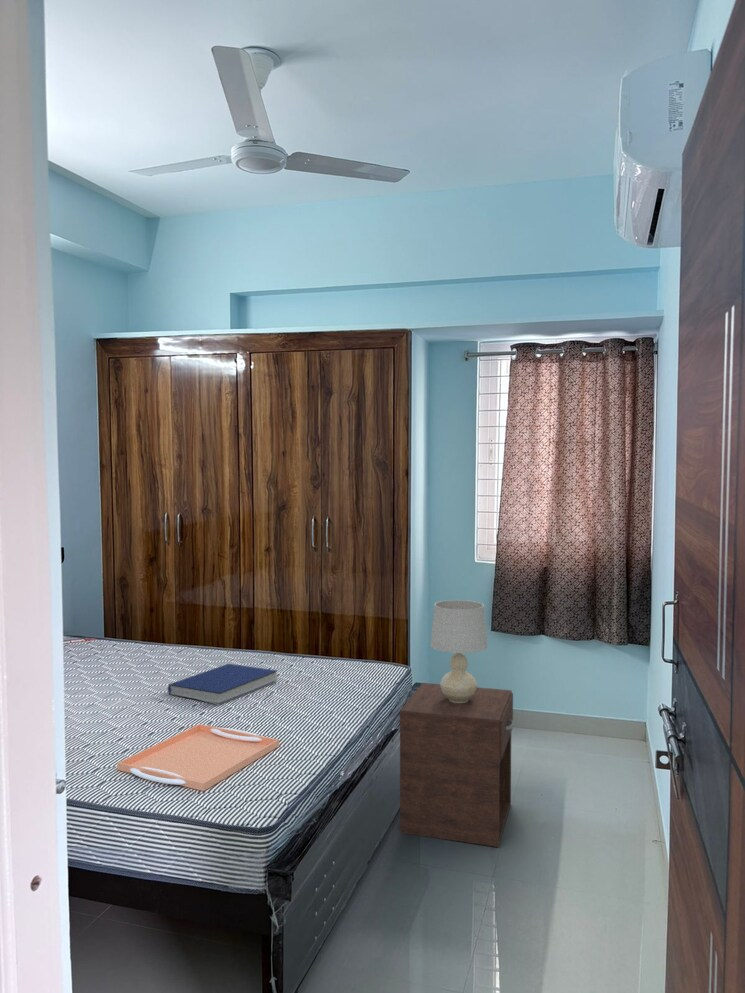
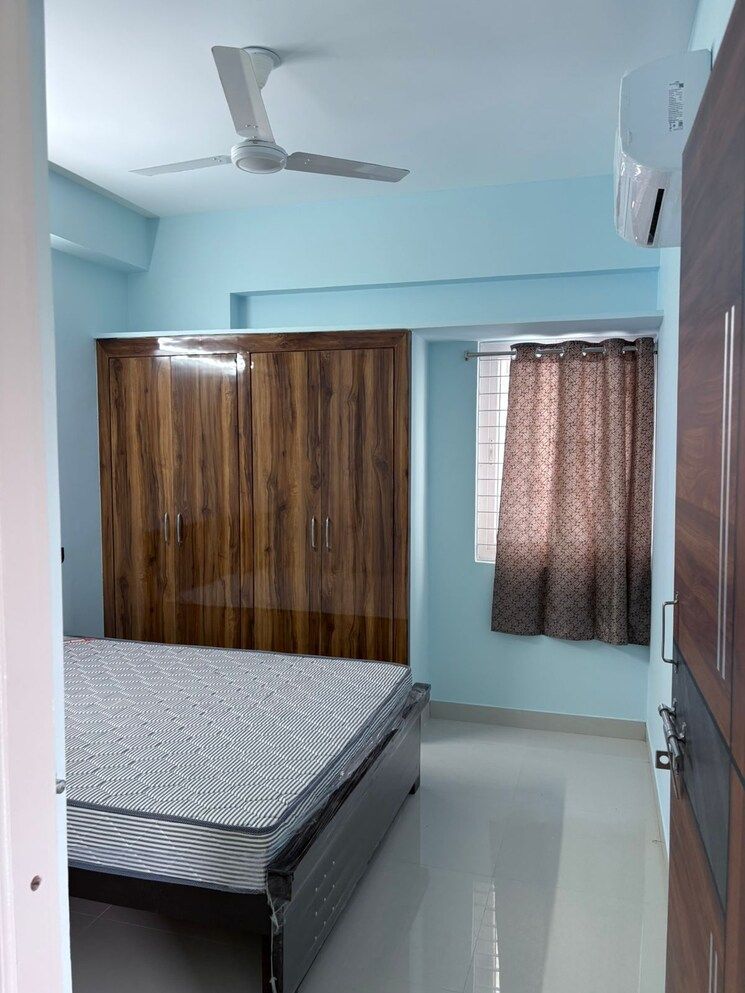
- serving tray [116,723,280,792]
- nightstand [399,682,514,848]
- book [167,663,279,706]
- table lamp [429,599,489,703]
